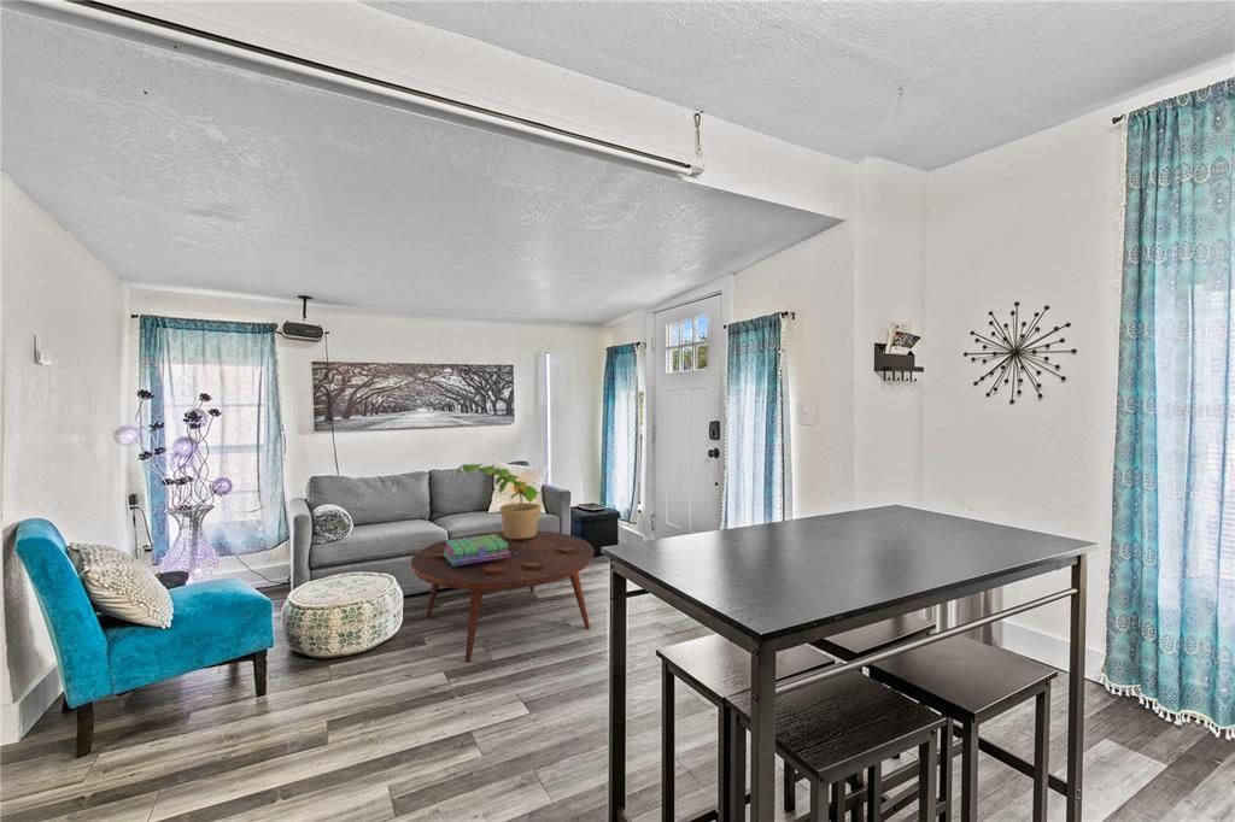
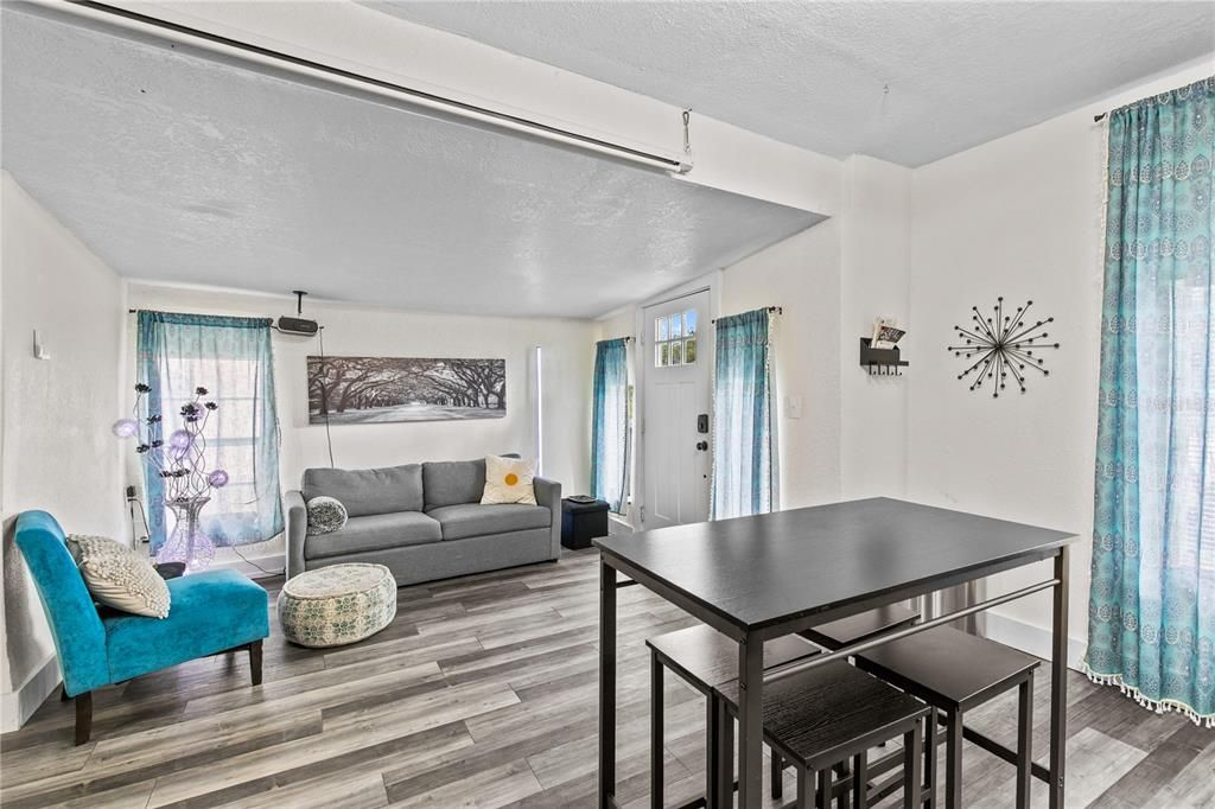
- potted plant [455,463,542,539]
- coffee table [409,530,596,664]
- stack of books [444,534,510,566]
